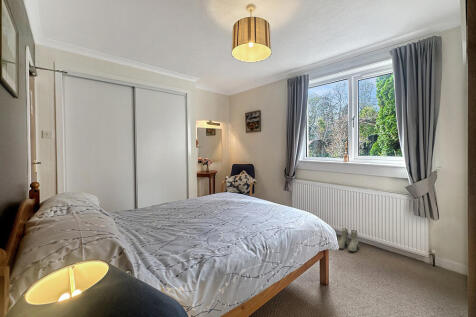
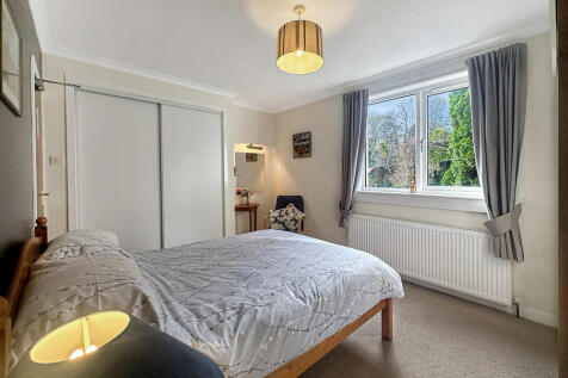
- boots [337,228,360,252]
